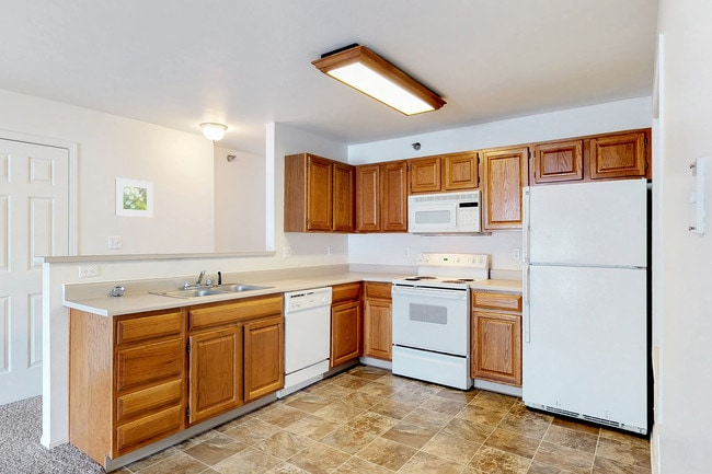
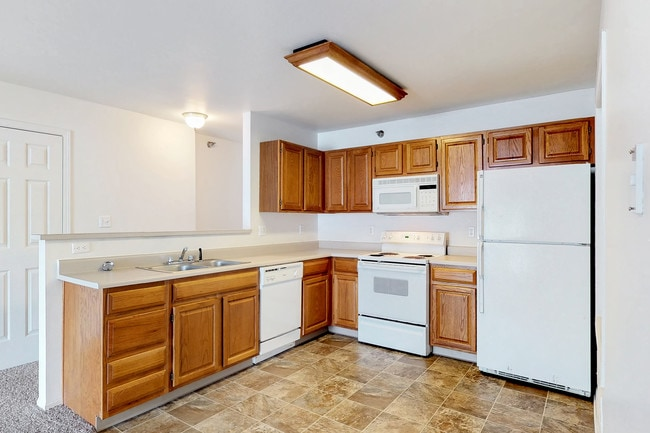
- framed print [114,177,154,218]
